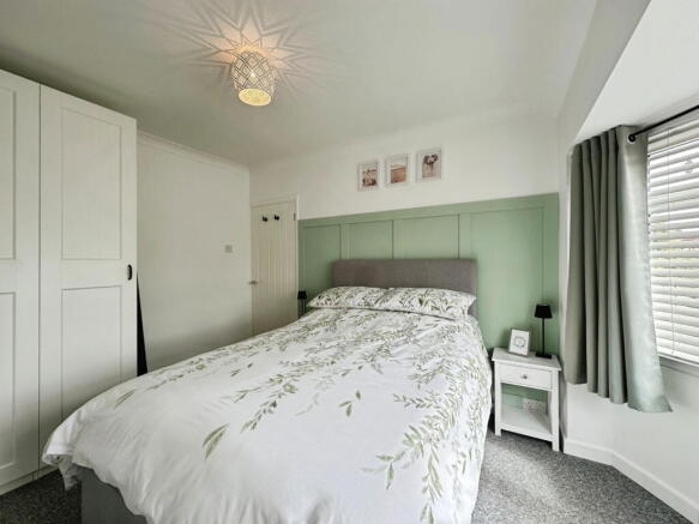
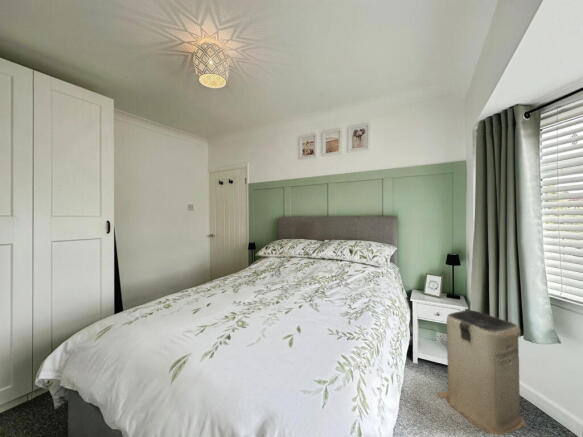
+ laundry basket [436,309,527,436]
